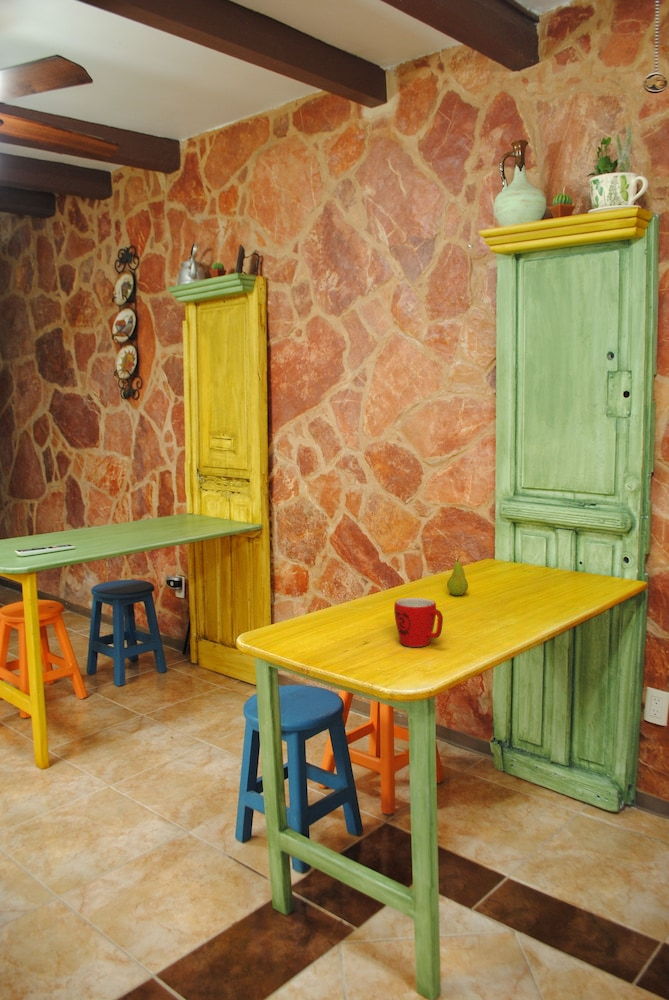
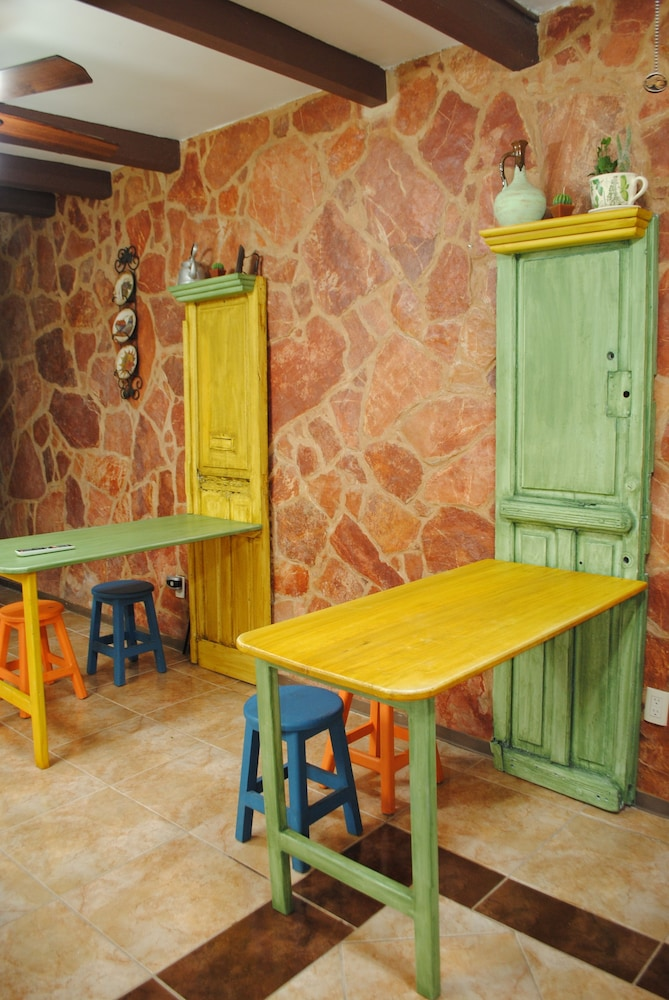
- fruit [446,555,469,596]
- mug [393,597,444,648]
